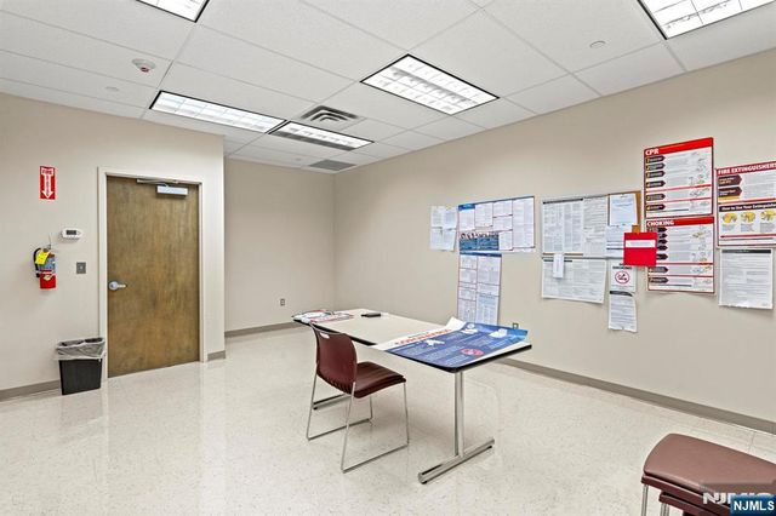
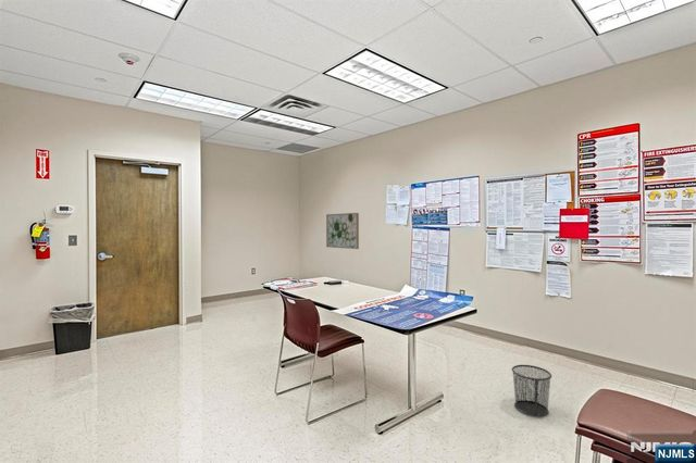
+ waste bin [511,364,552,417]
+ wall art [325,212,360,250]
